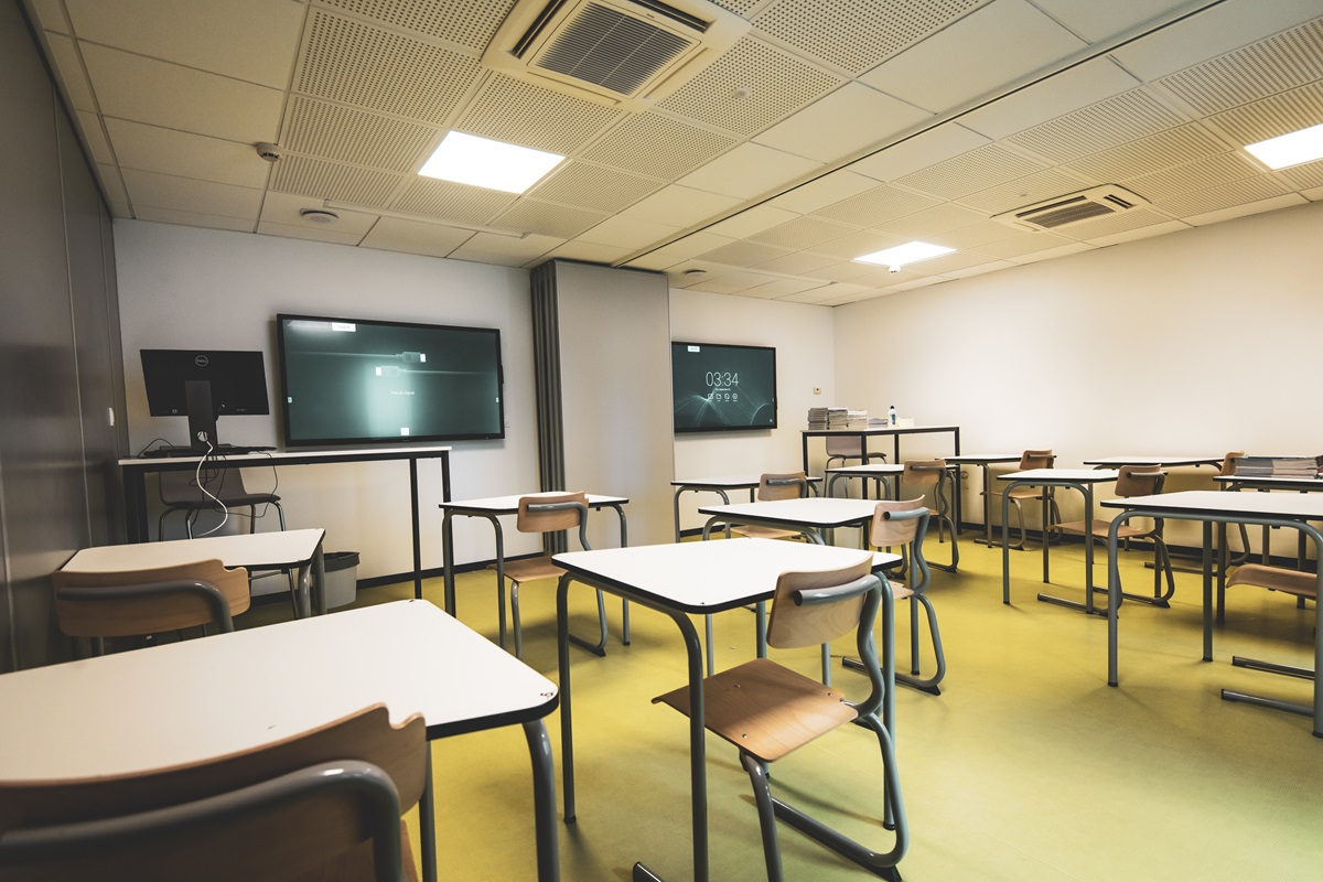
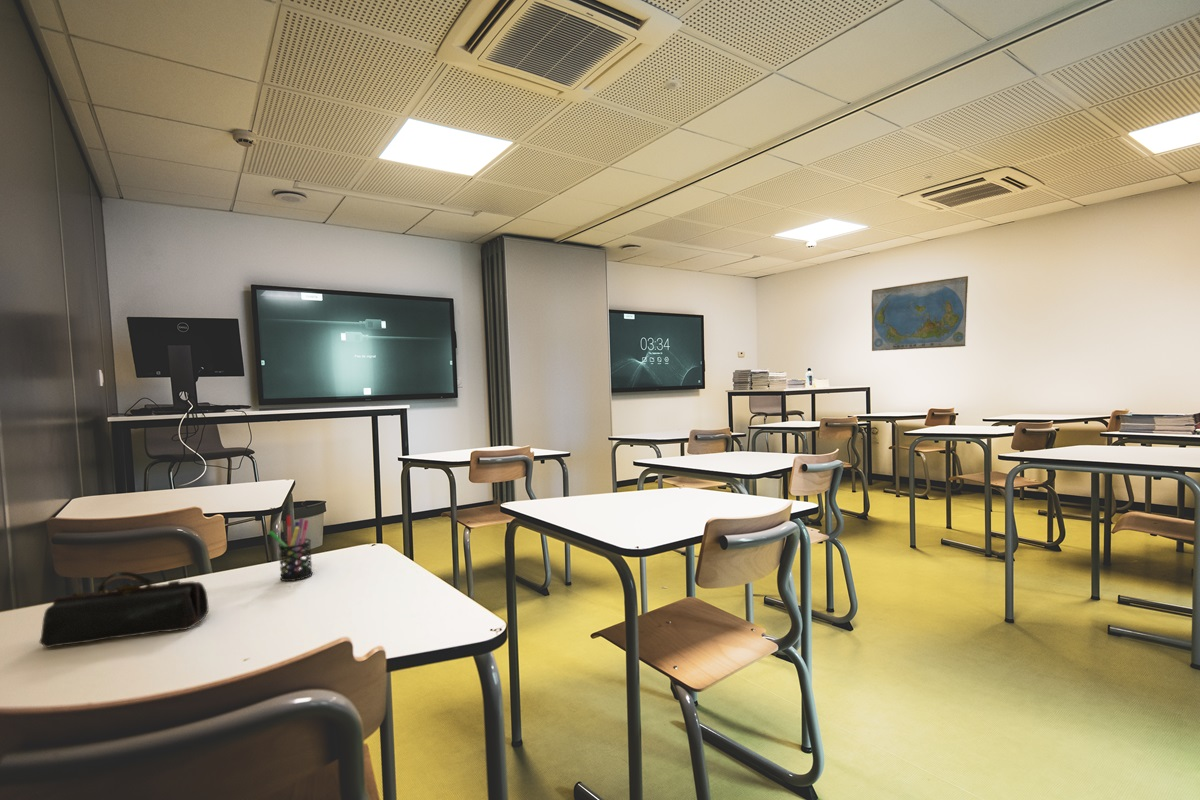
+ pencil case [38,571,210,649]
+ pen holder [268,515,314,582]
+ world map [871,275,969,352]
